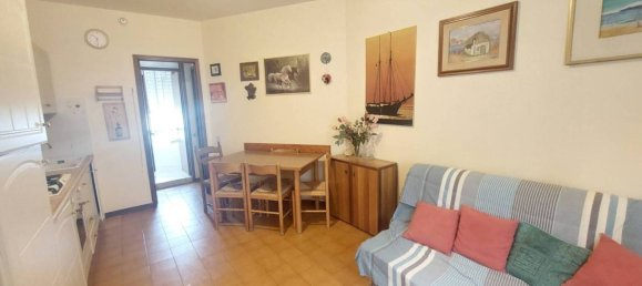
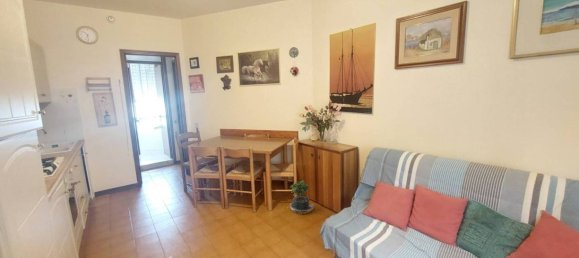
+ potted plant [287,180,315,215]
